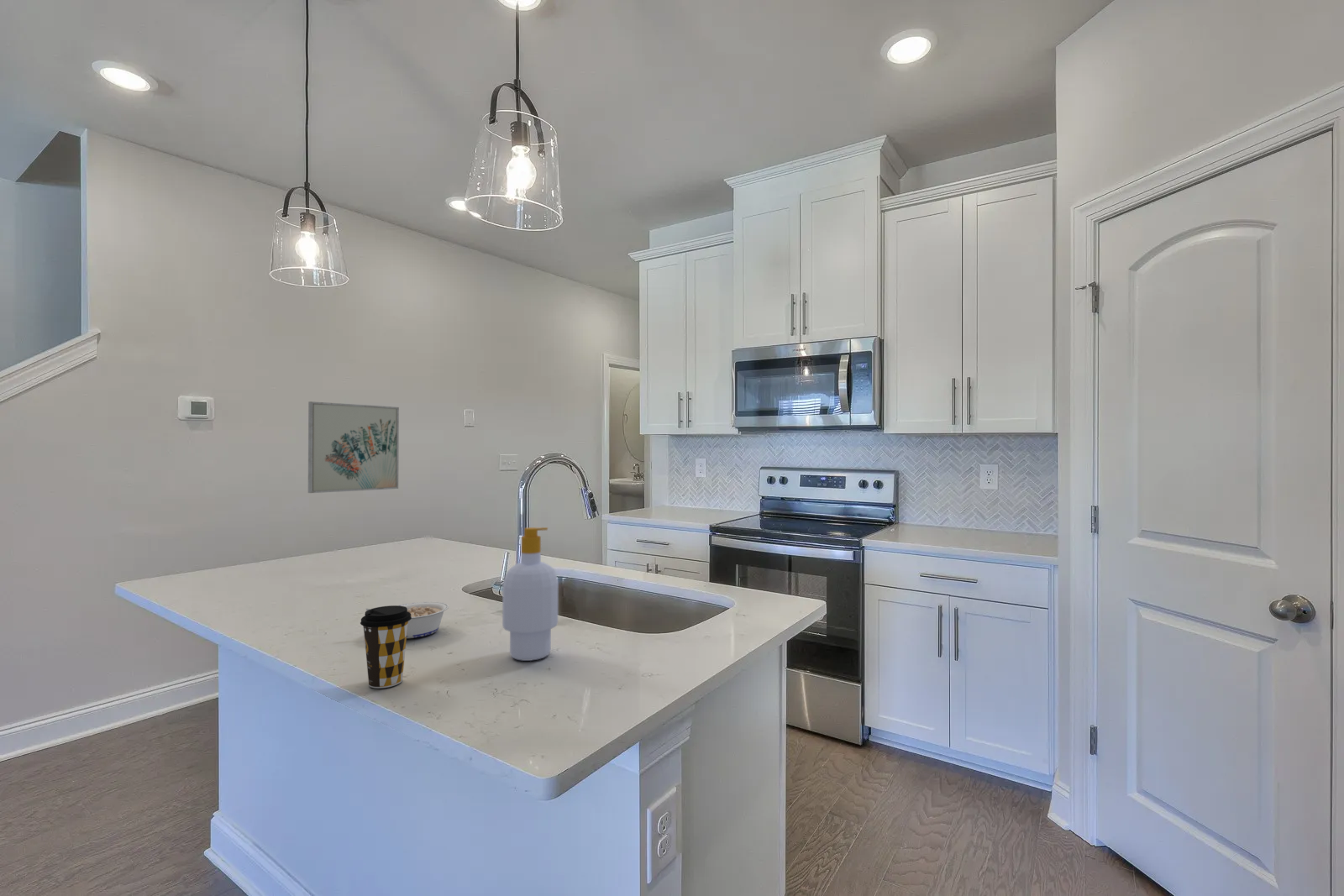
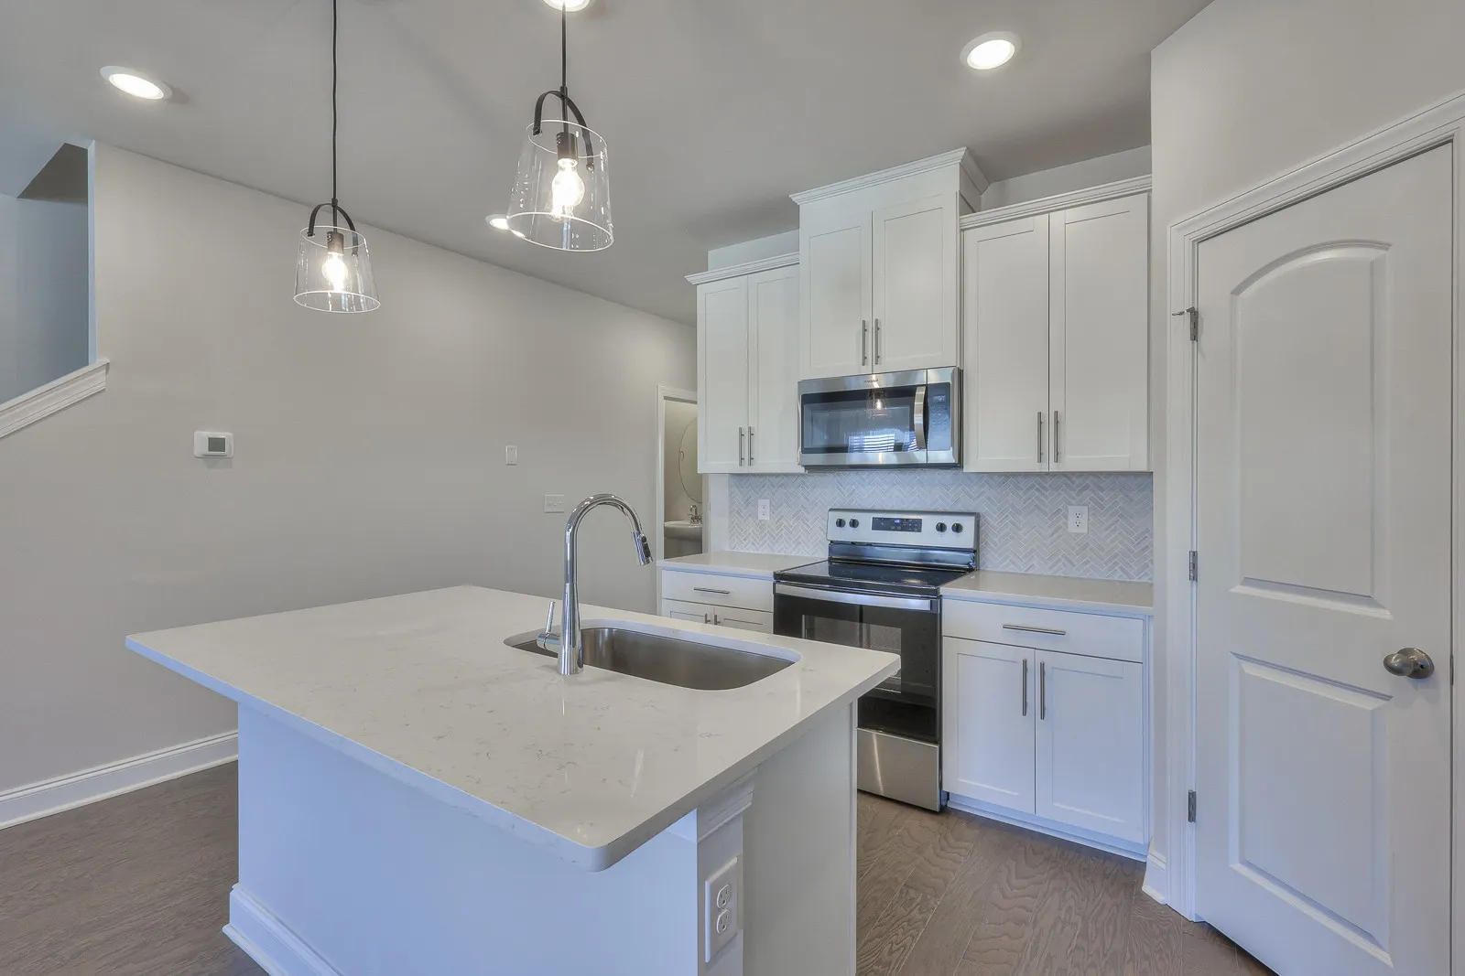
- wall art [307,401,400,494]
- legume [365,601,449,639]
- soap bottle [501,527,559,662]
- coffee cup [360,605,412,689]
